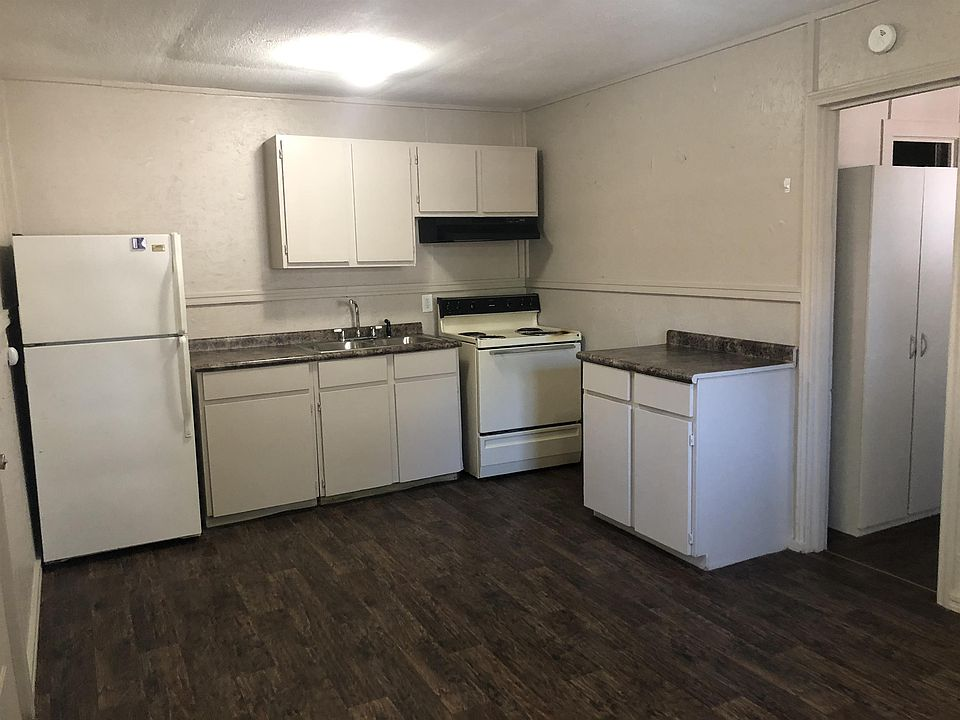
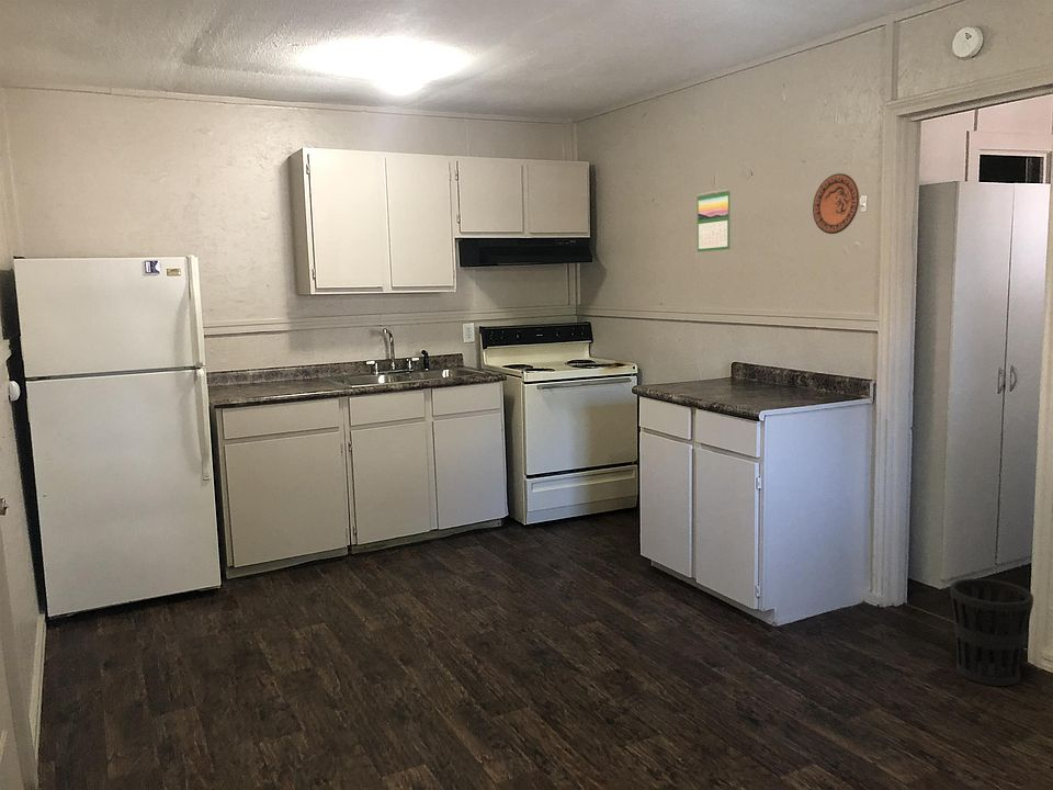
+ calendar [697,188,732,253]
+ decorative plate [812,172,860,235]
+ wastebasket [949,577,1034,687]
